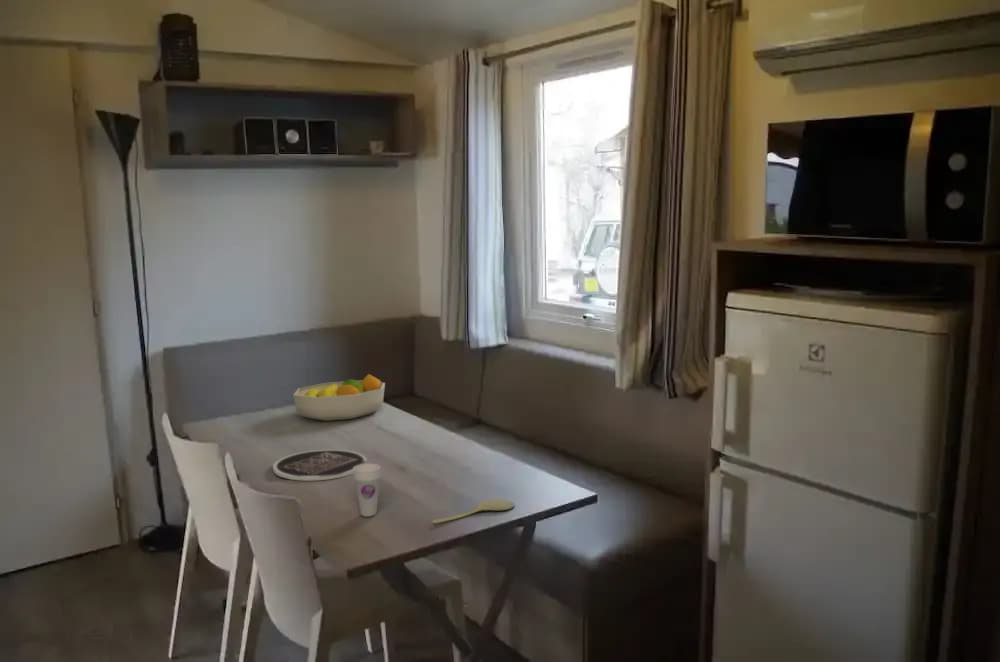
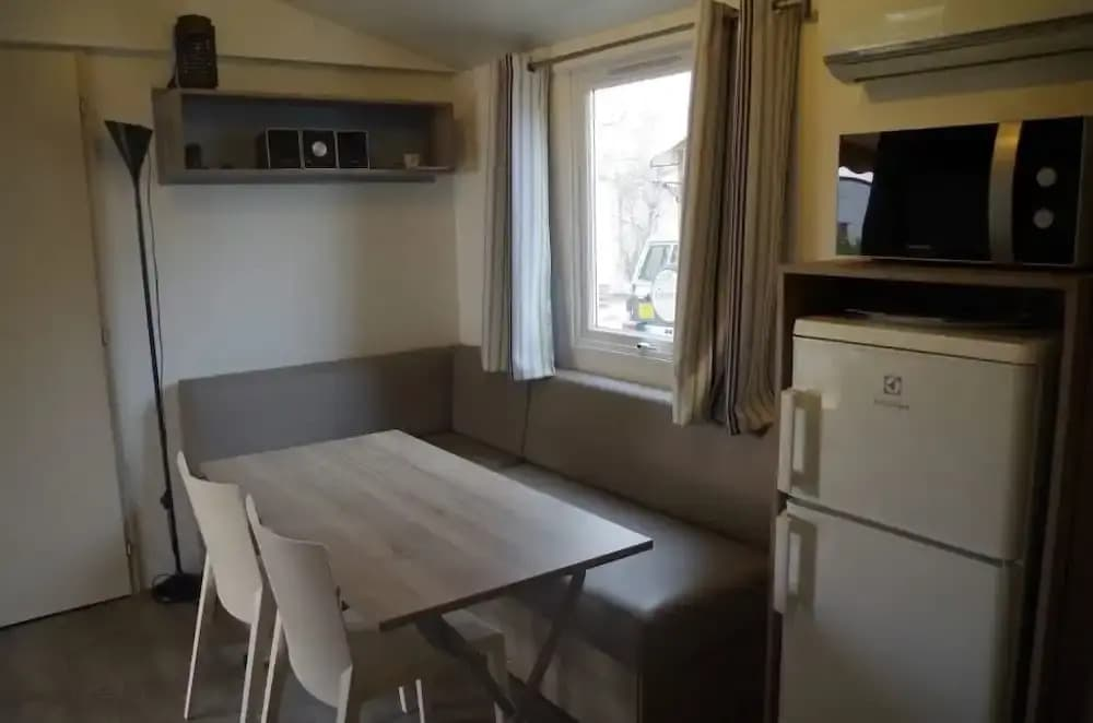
- spoon [431,498,516,524]
- fruit bowl [292,373,386,422]
- cup [353,463,382,518]
- plate [272,449,367,482]
